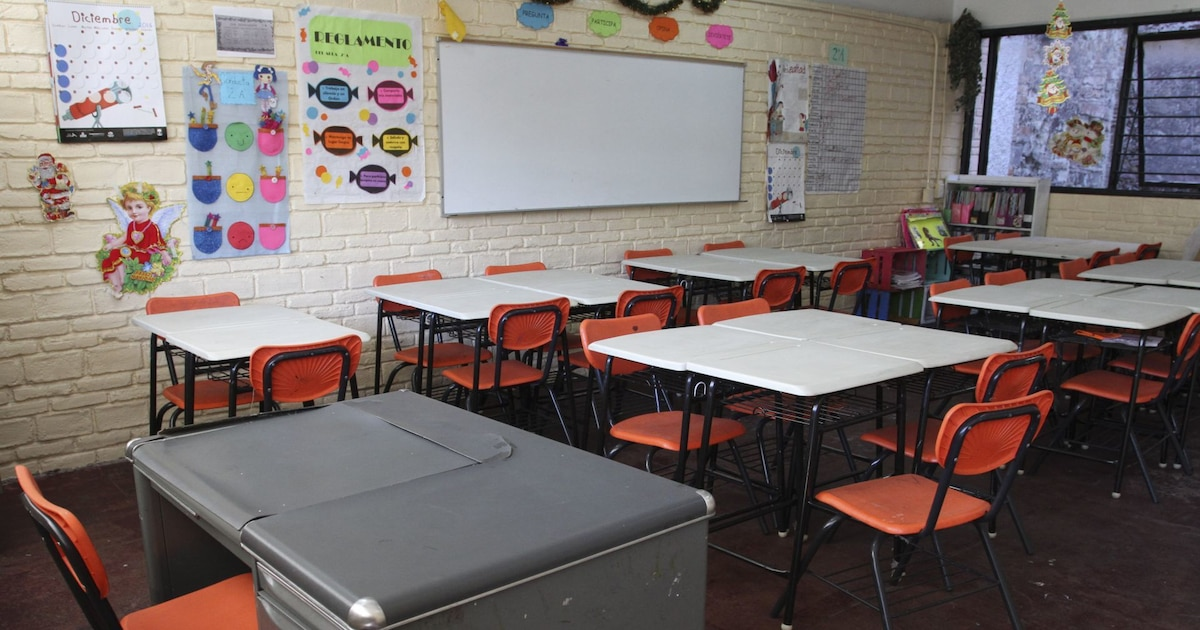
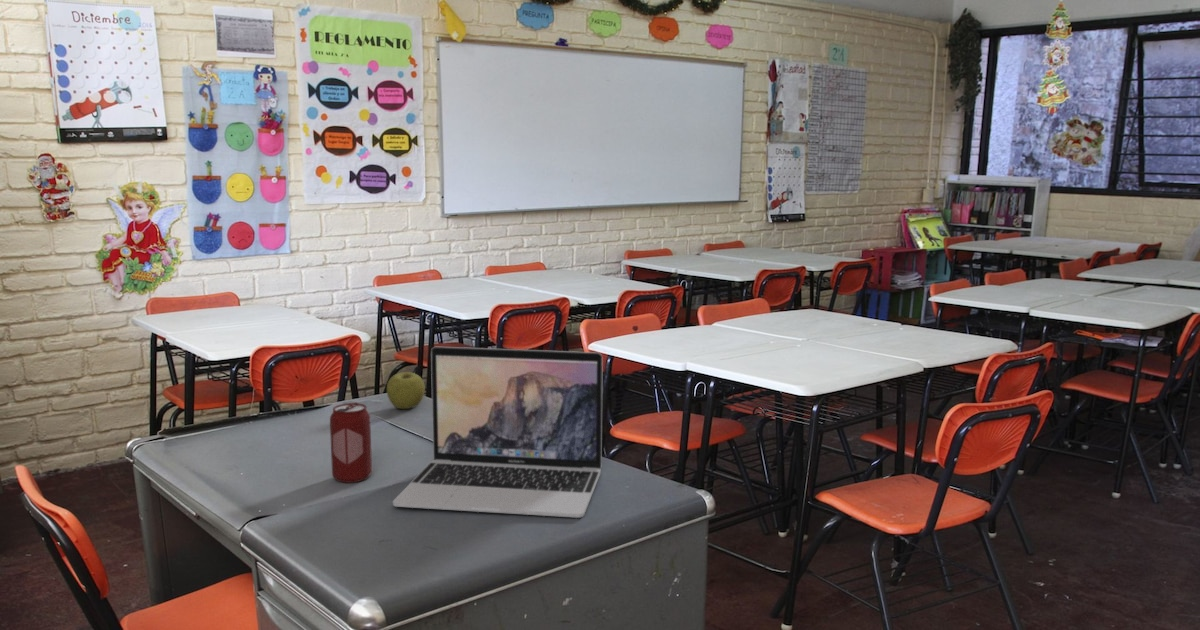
+ apple [386,371,426,410]
+ laptop [392,346,604,519]
+ beverage can [329,402,373,484]
